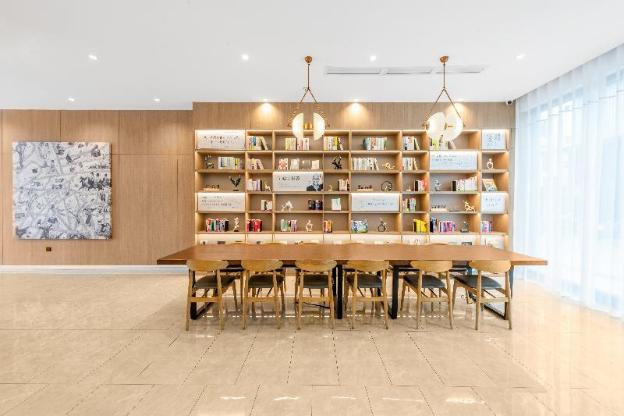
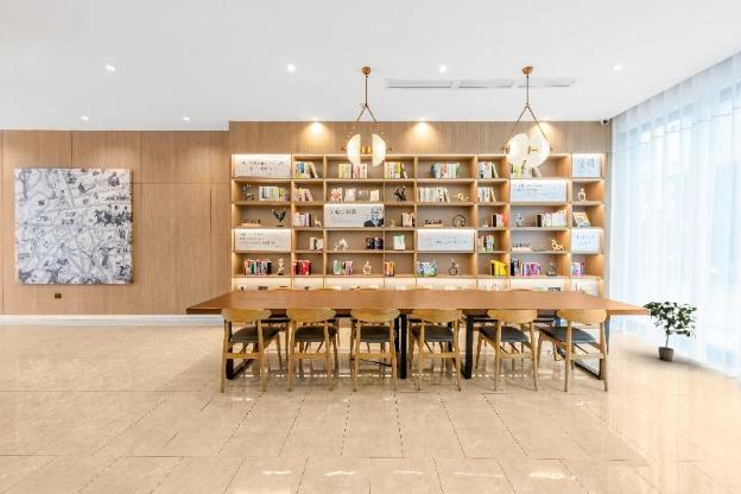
+ potted plant [642,300,698,362]
